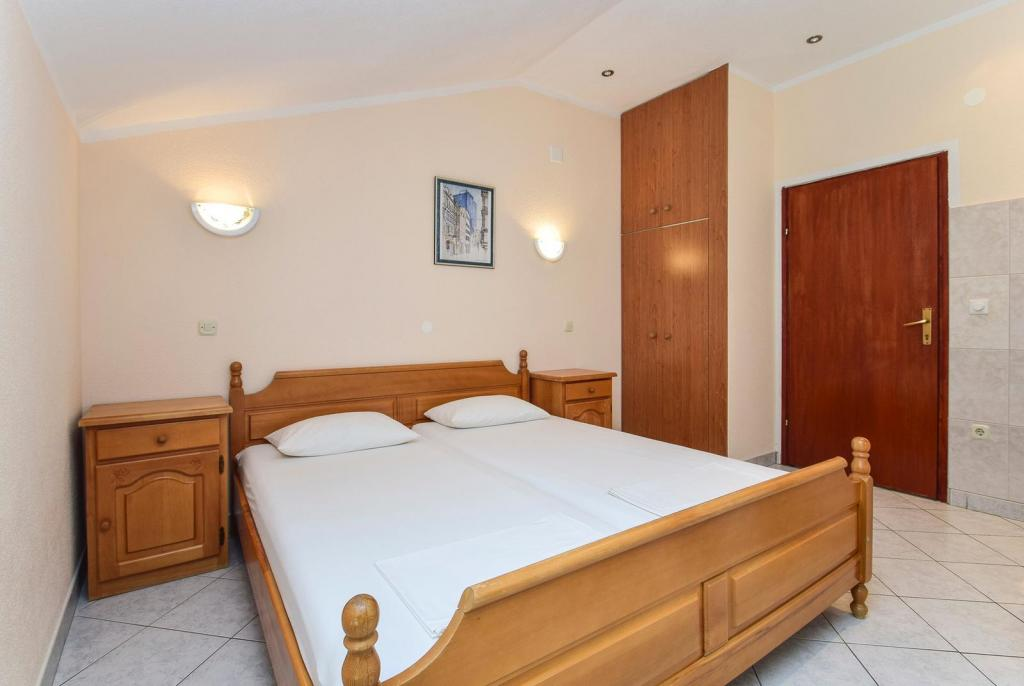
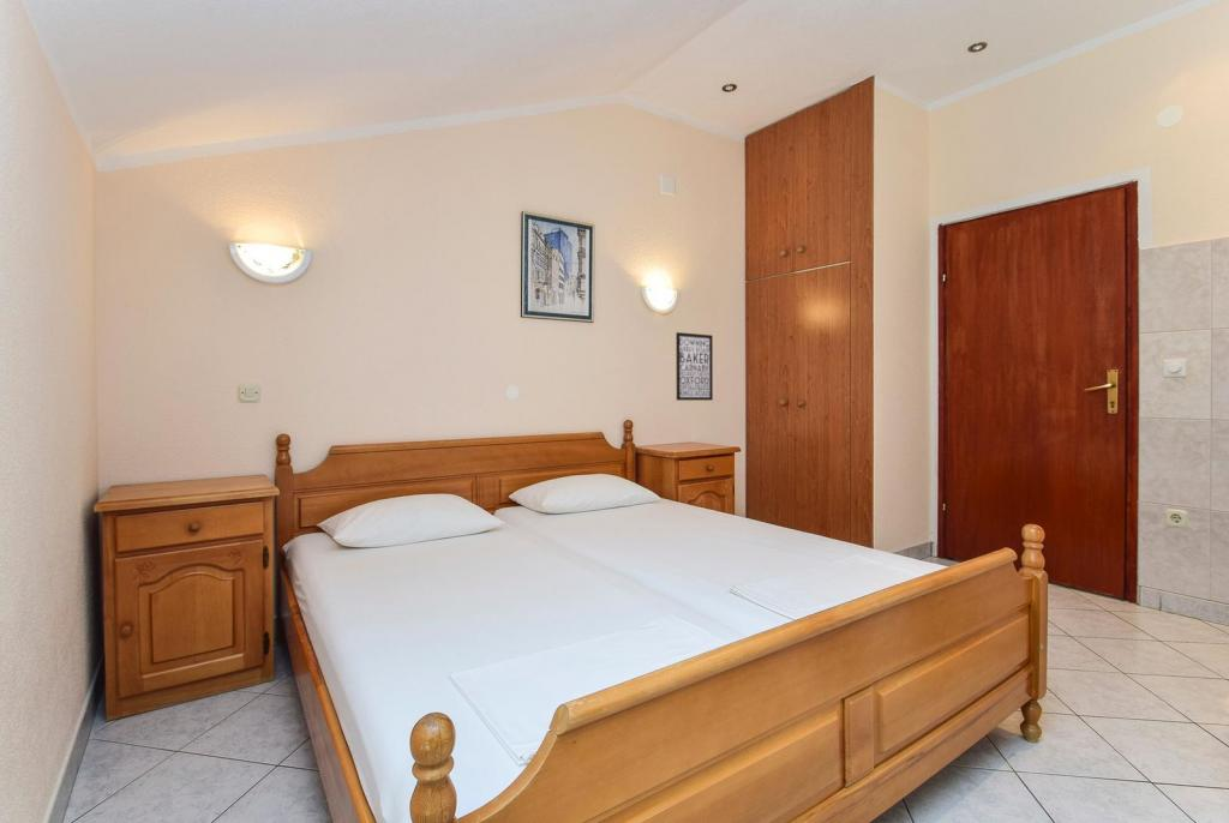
+ wall art [675,331,714,402]
